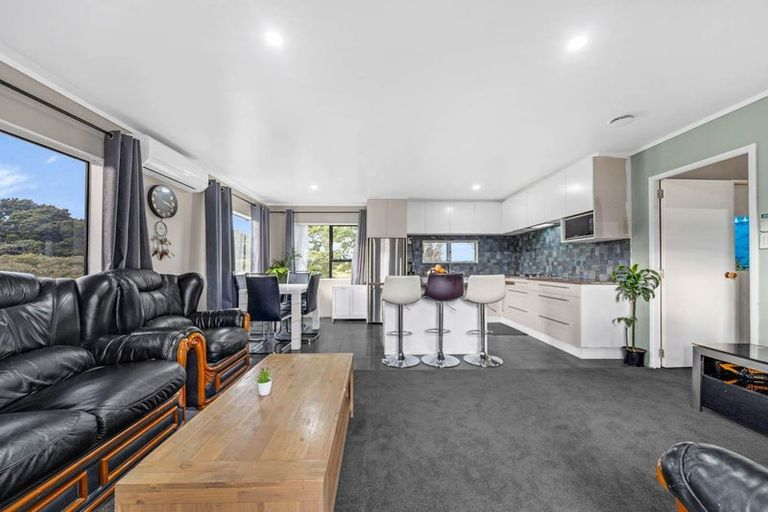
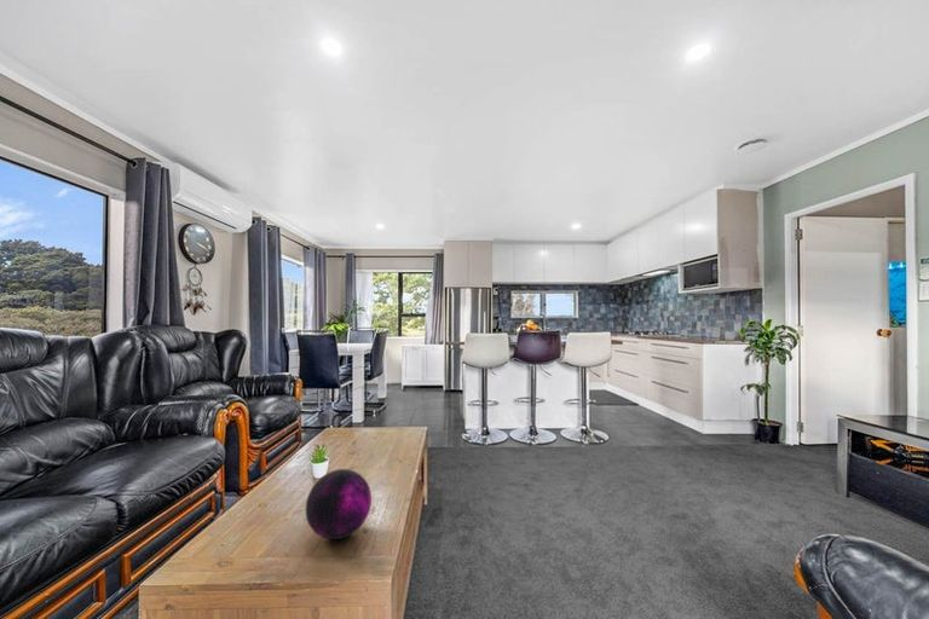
+ decorative orb [305,468,373,540]
